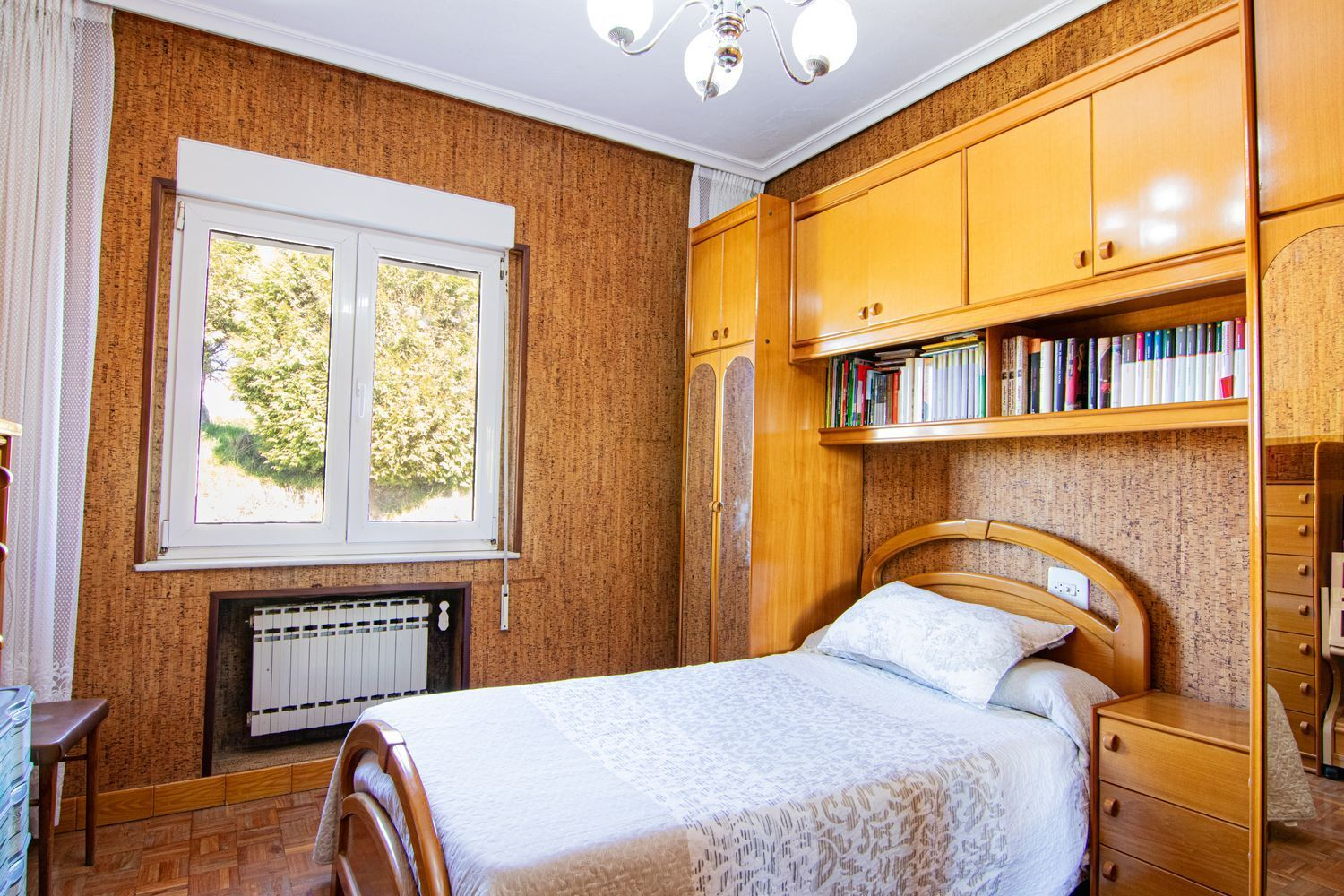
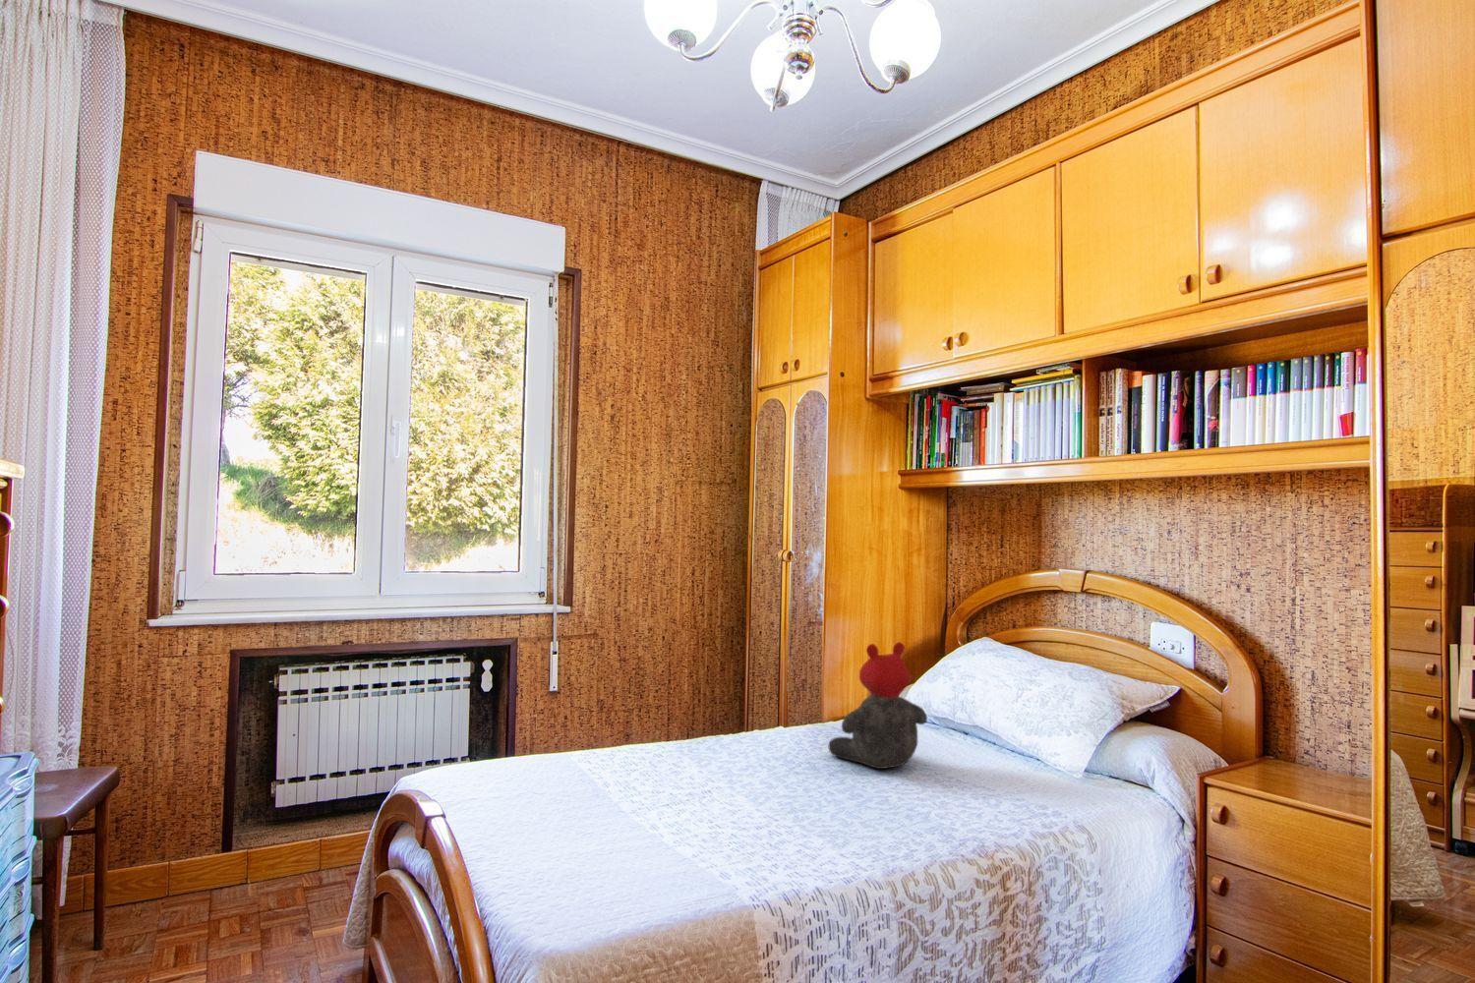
+ teddy bear [827,641,928,770]
